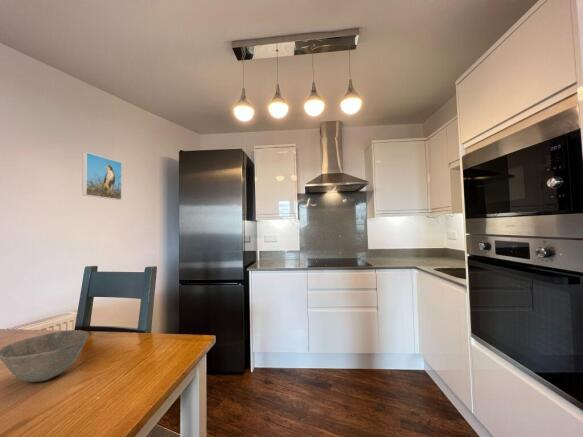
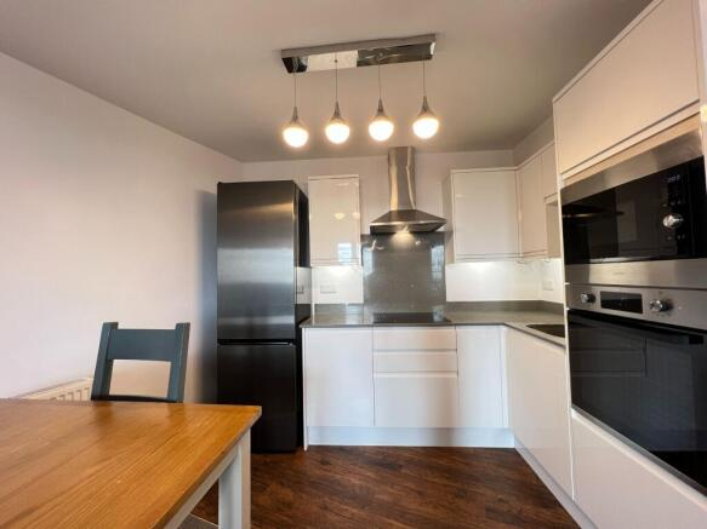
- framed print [81,151,123,201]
- bowl [0,329,90,383]
